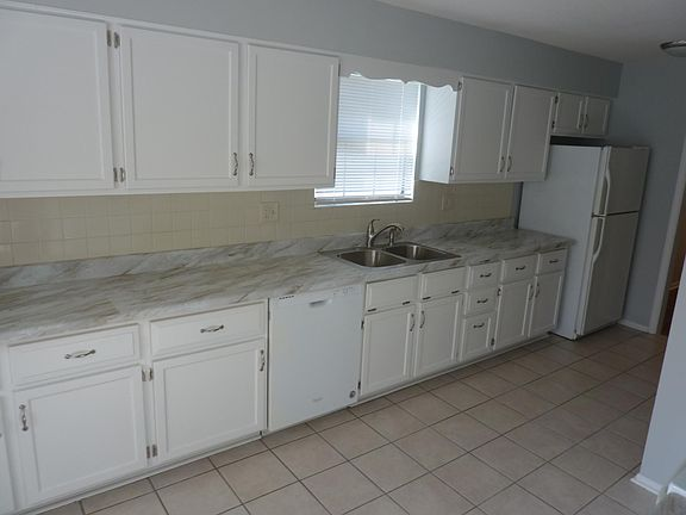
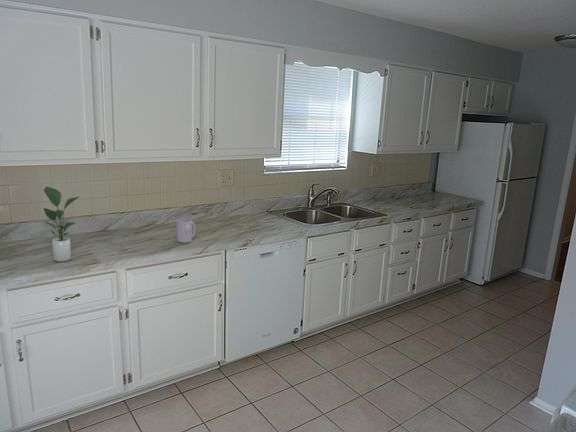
+ potted plant [43,185,80,263]
+ mug [176,217,196,244]
